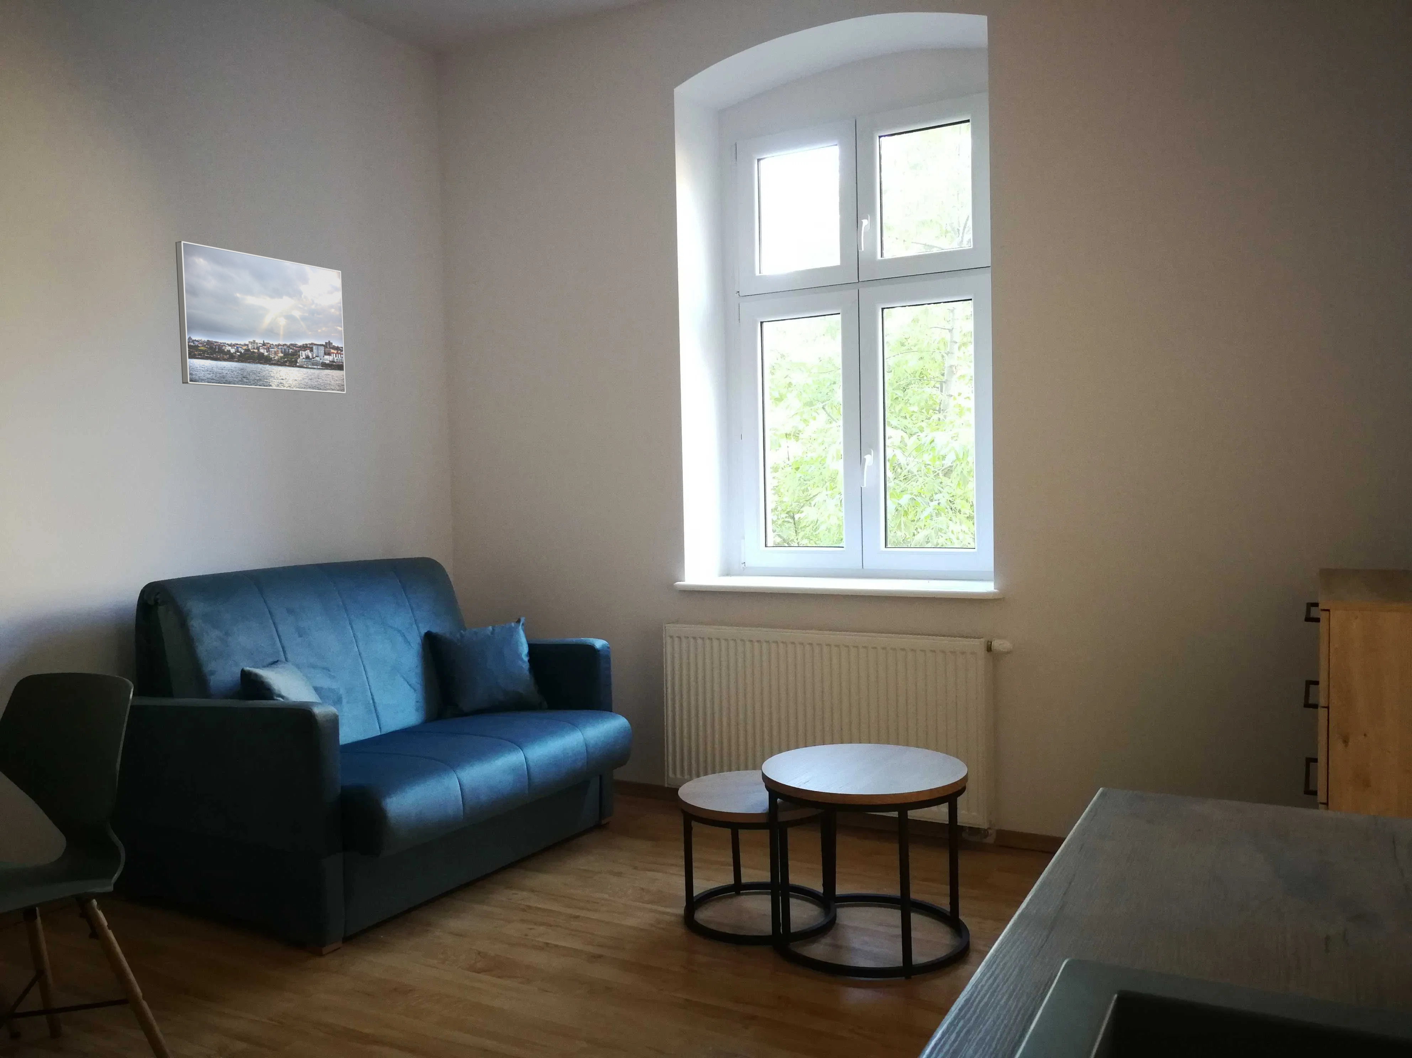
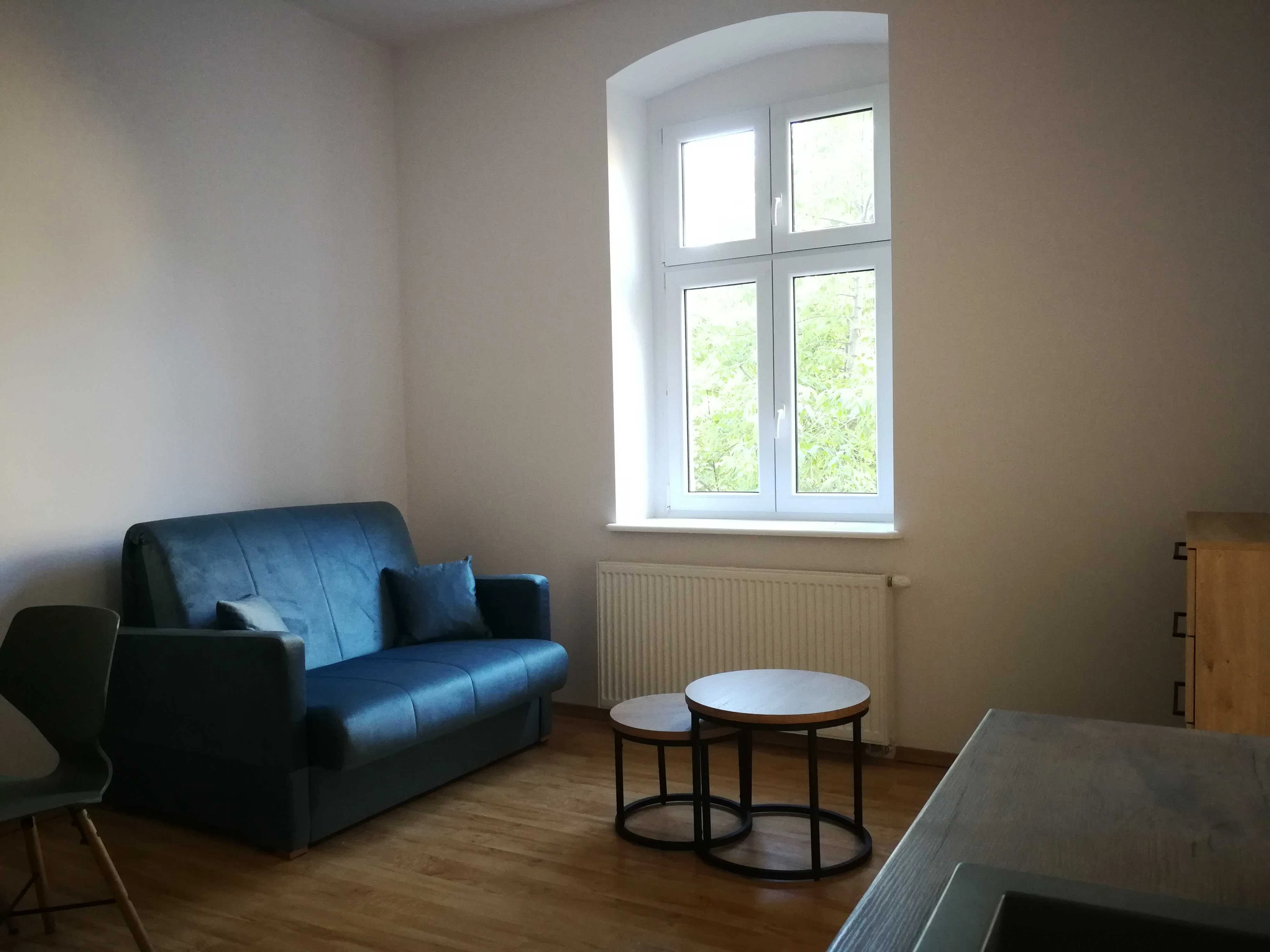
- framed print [175,241,346,393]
